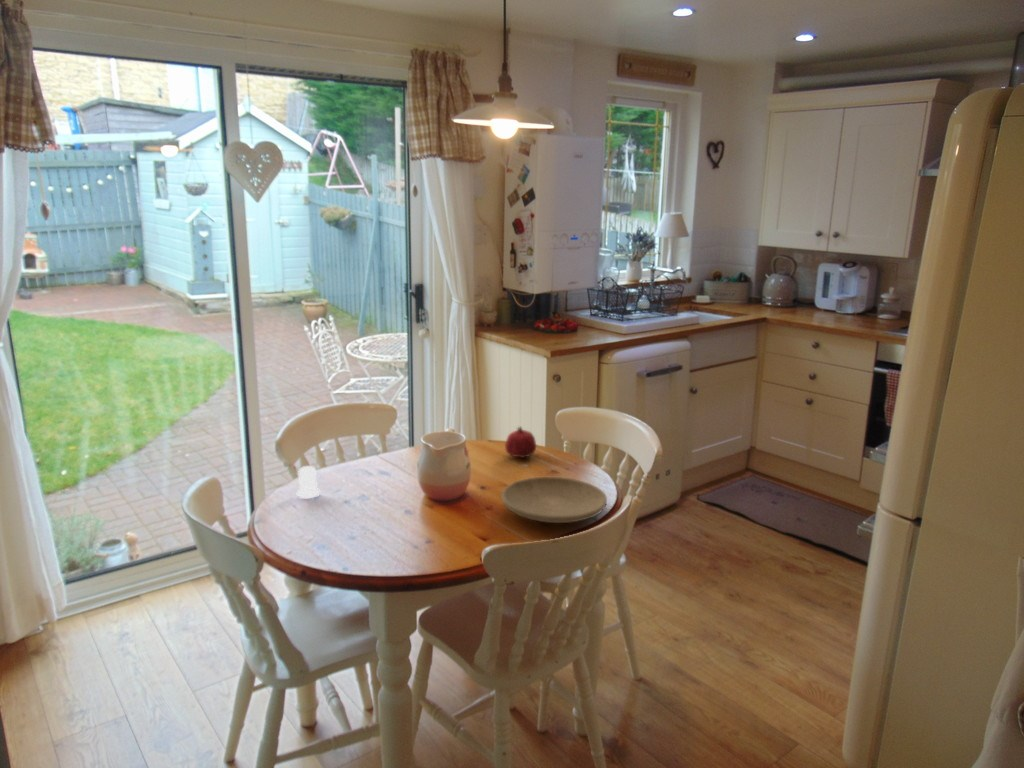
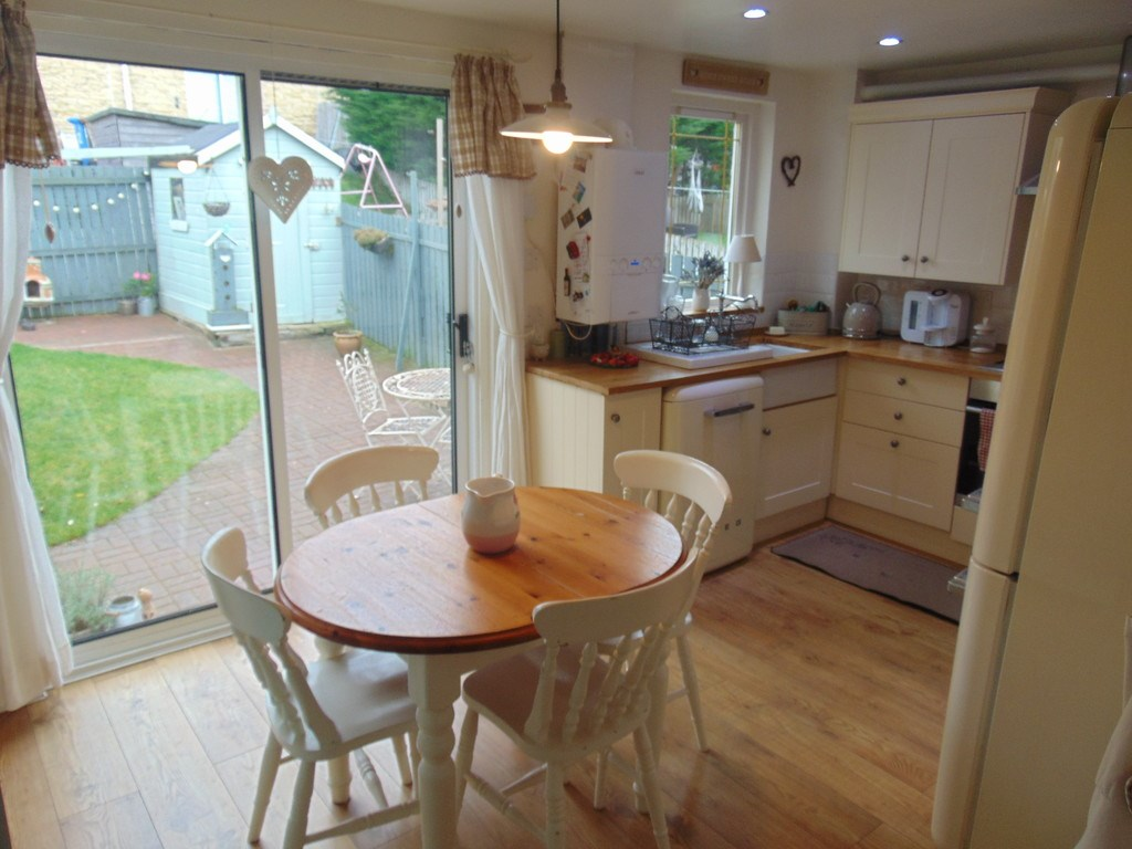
- salt shaker [296,465,321,499]
- plate [500,476,608,524]
- fruit [504,425,537,459]
